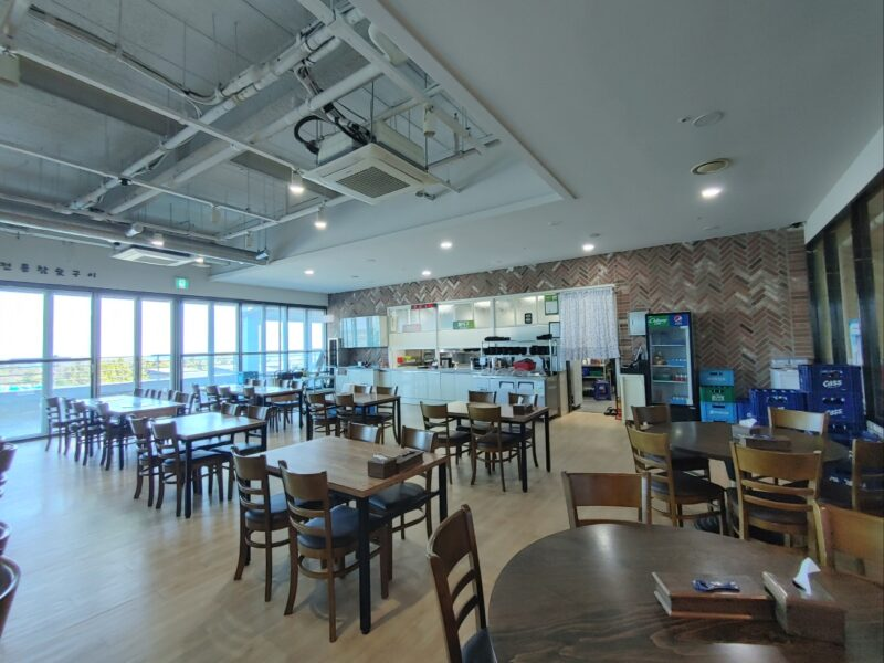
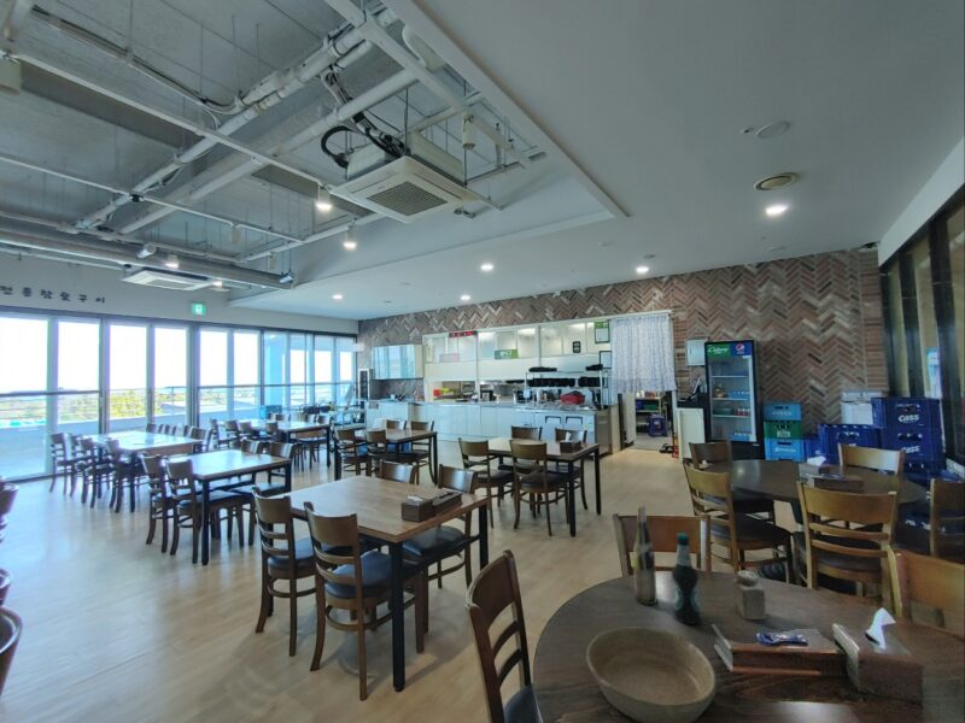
+ bowl [585,625,718,723]
+ salt shaker [731,570,767,621]
+ bottle [671,531,701,625]
+ wine bottle [632,505,659,606]
